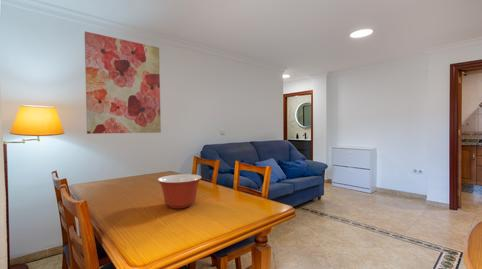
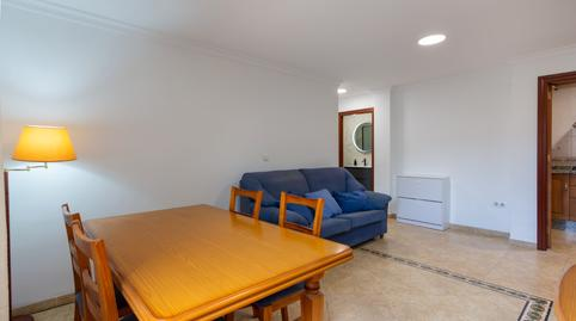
- mixing bowl [157,173,203,210]
- wall art [84,31,162,135]
